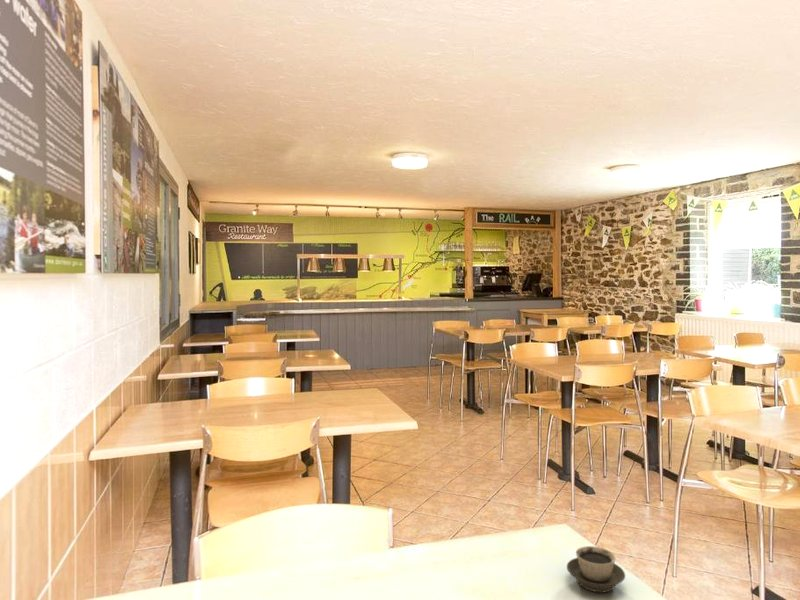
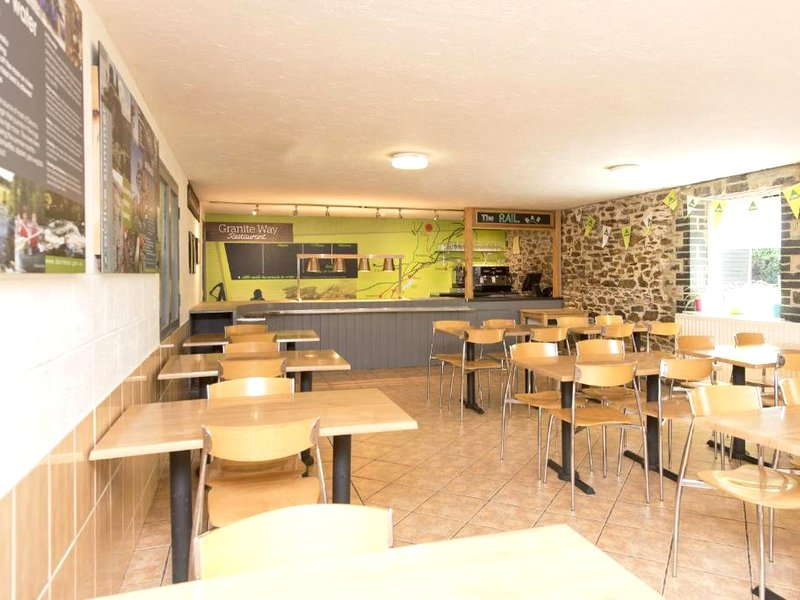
- cup [566,545,626,593]
